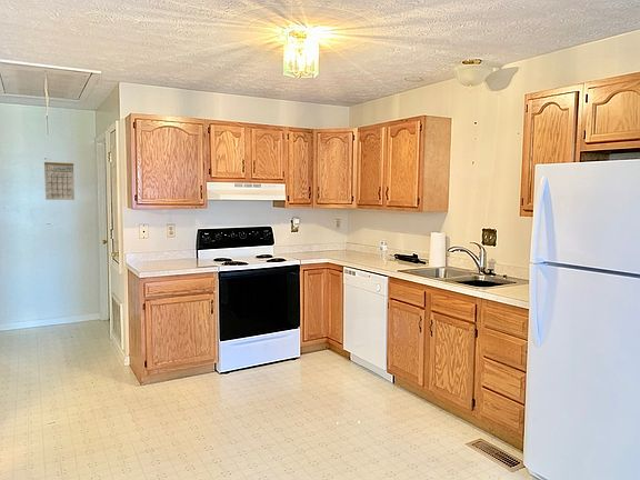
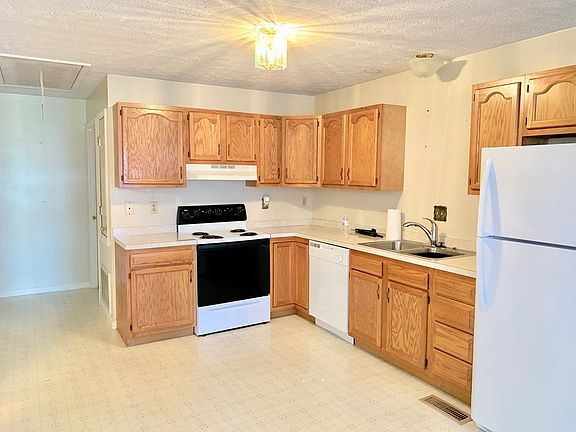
- calendar [43,158,76,201]
